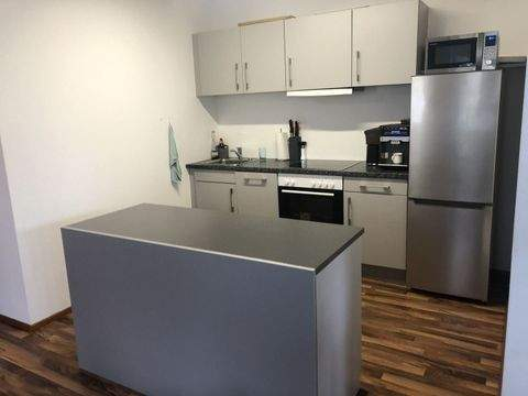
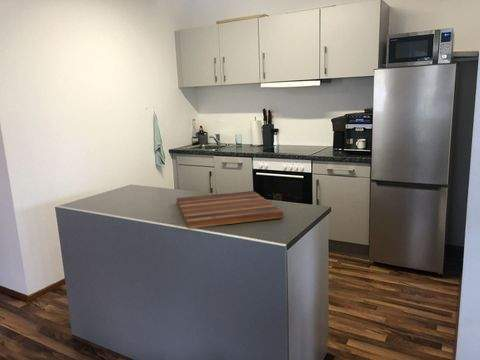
+ cutting board [176,190,284,230]
